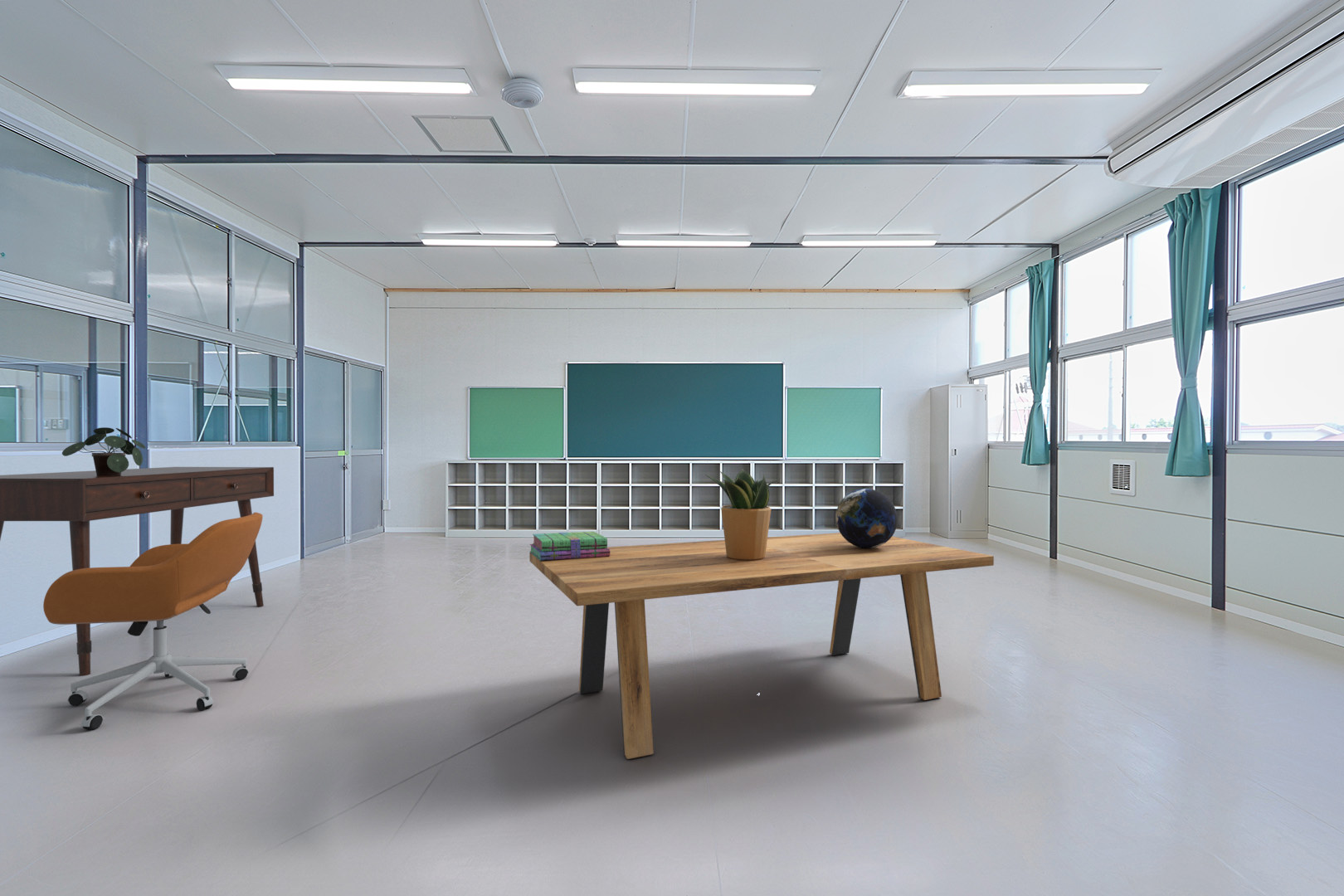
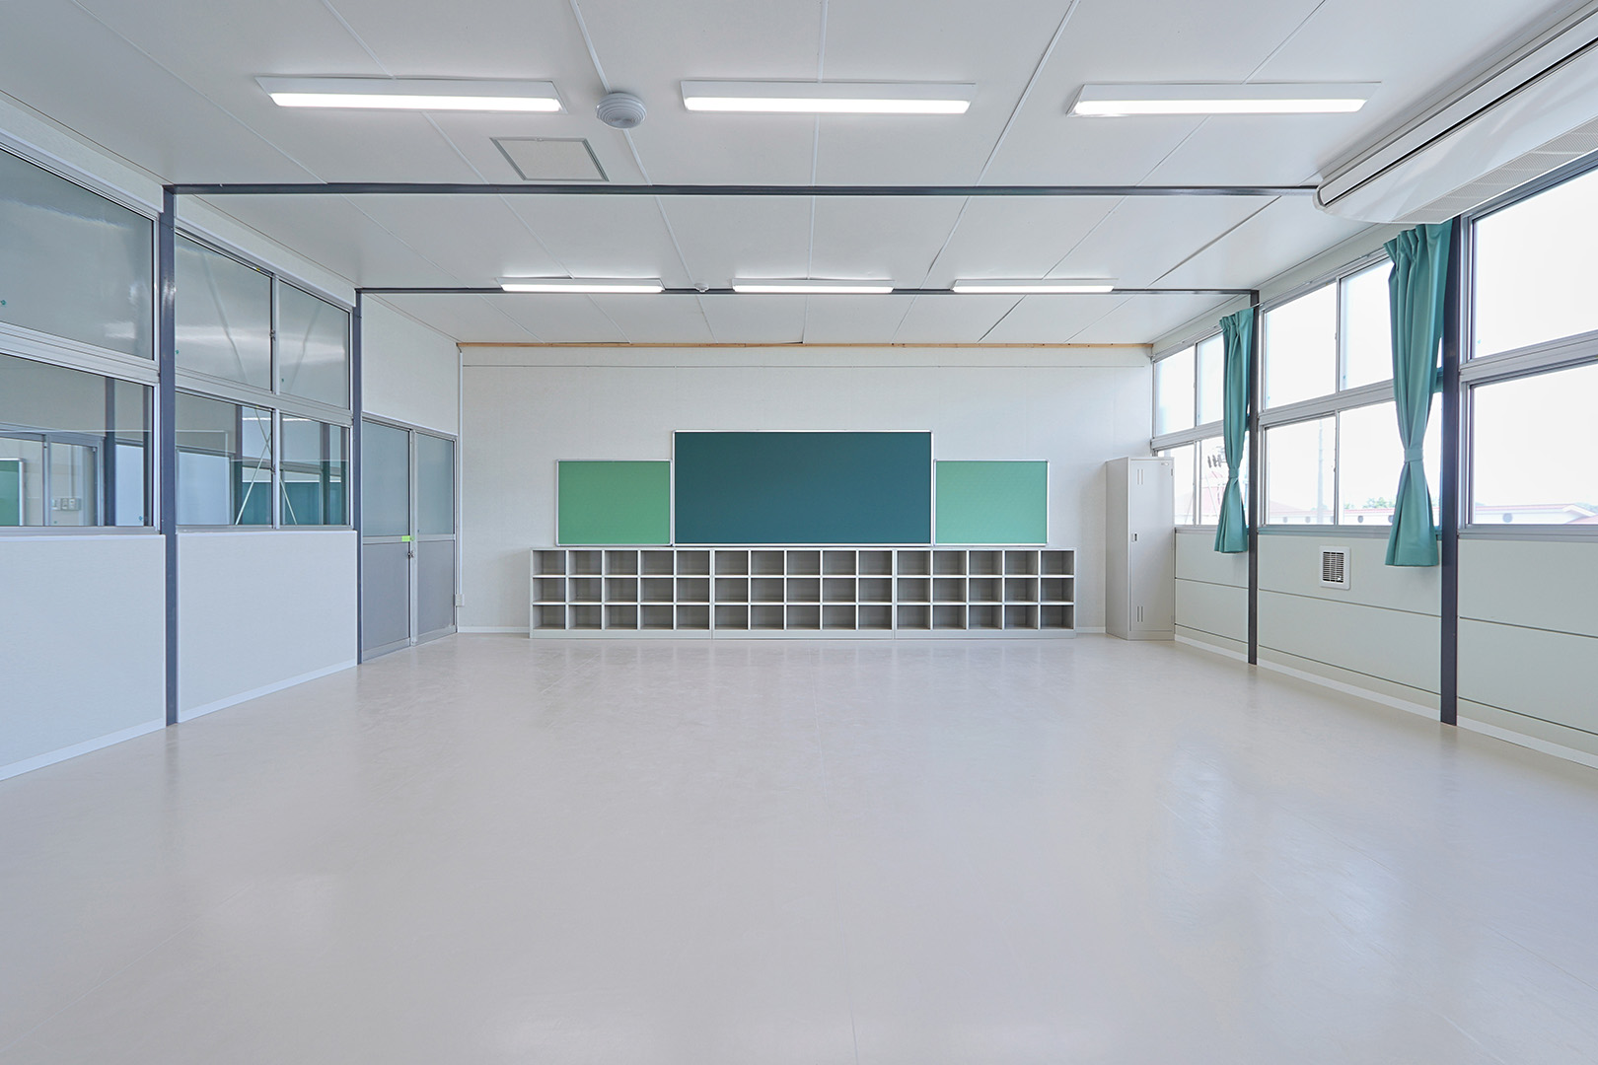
- globe [835,488,898,548]
- stack of books [529,531,610,561]
- potted plant [705,469,780,561]
- desk [0,466,275,677]
- dining table [528,532,995,760]
- office chair [42,512,264,730]
- potted plant [61,426,146,475]
